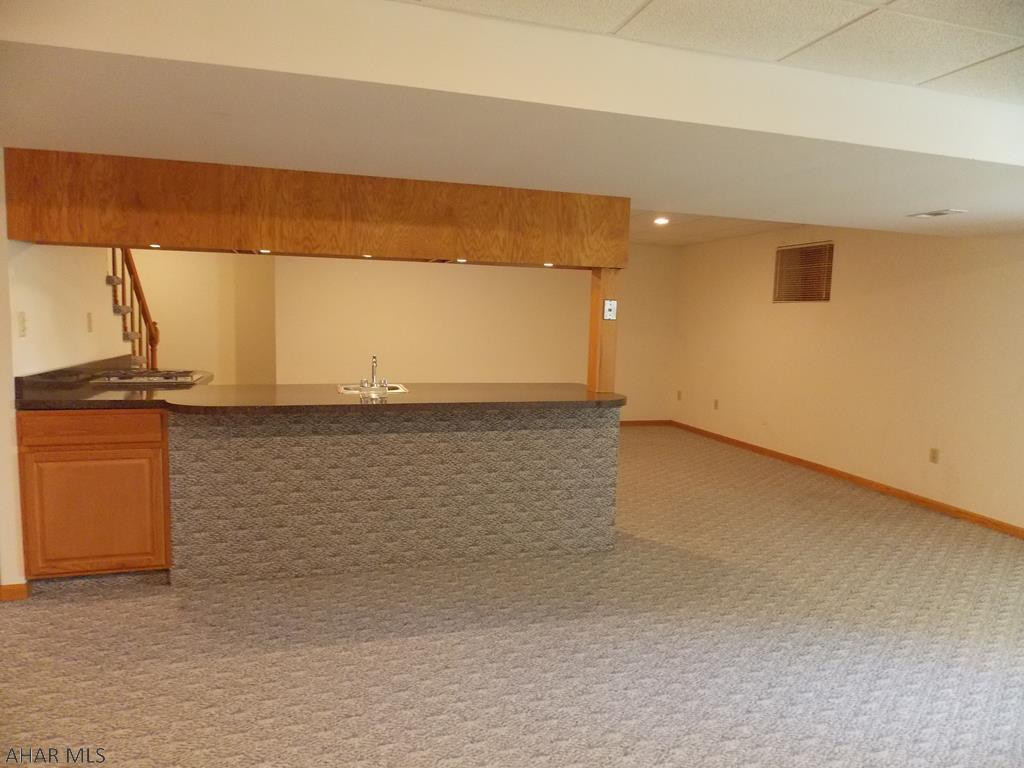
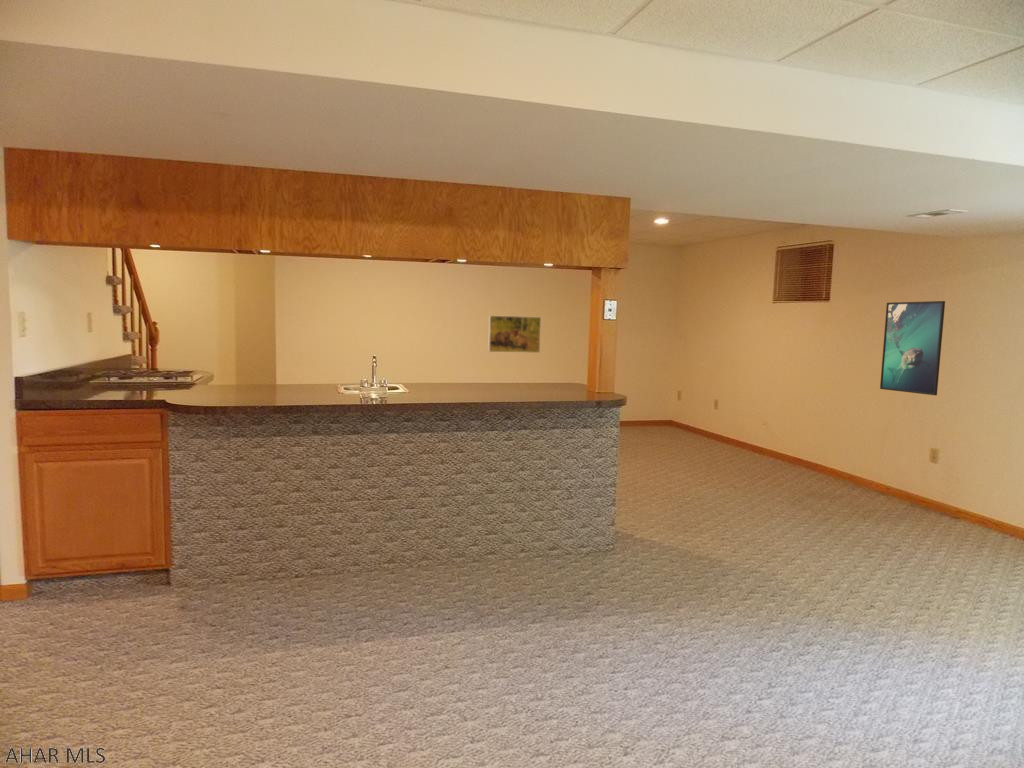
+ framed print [879,300,946,396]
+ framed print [487,315,542,354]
